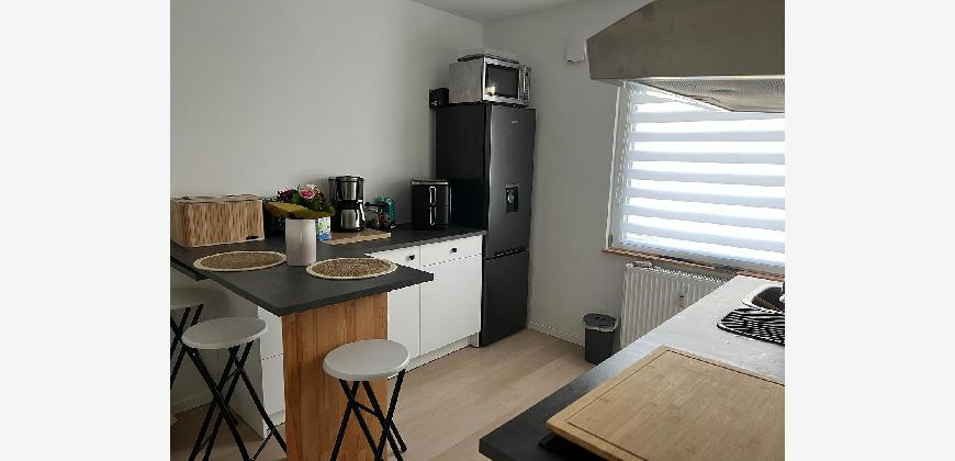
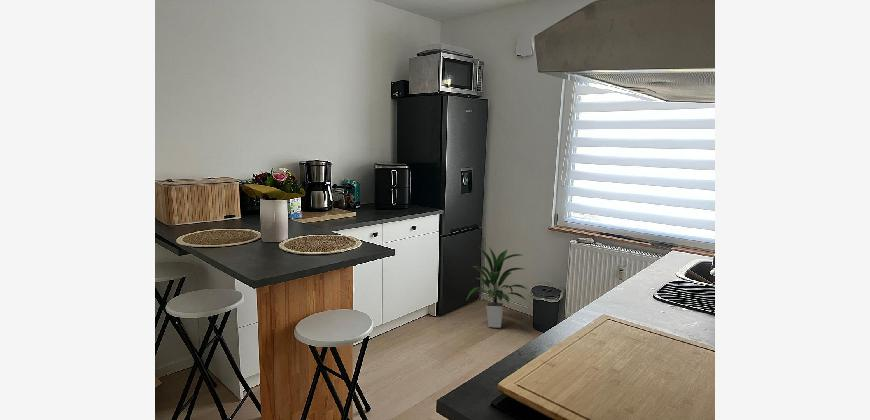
+ indoor plant [466,246,528,329]
